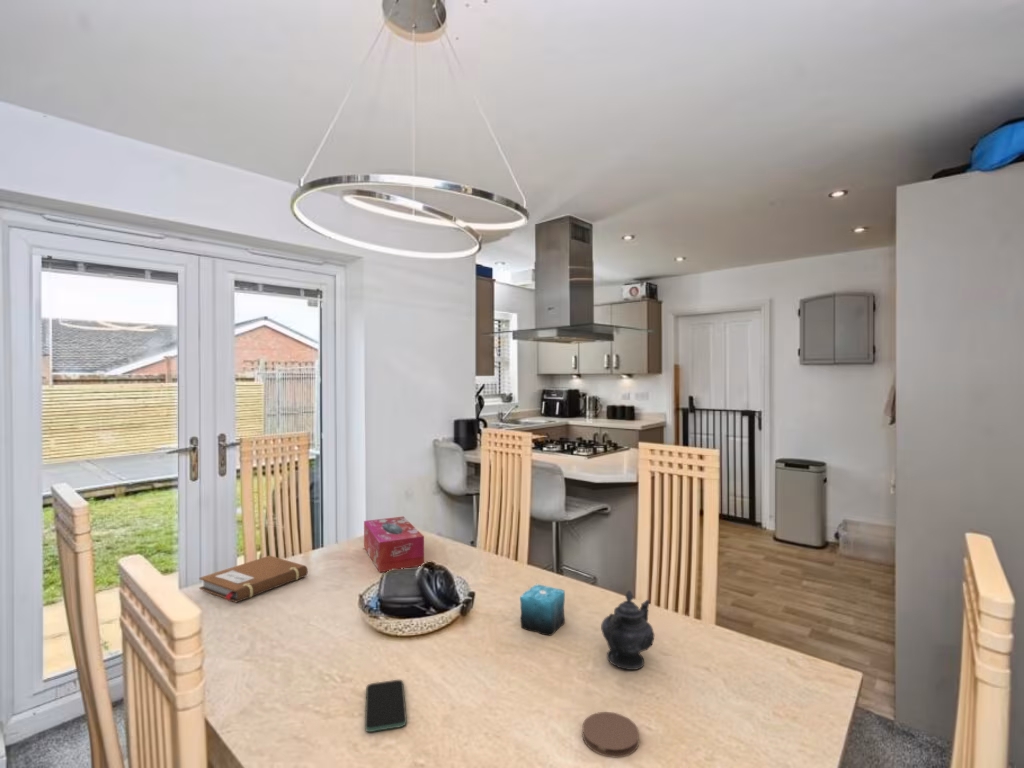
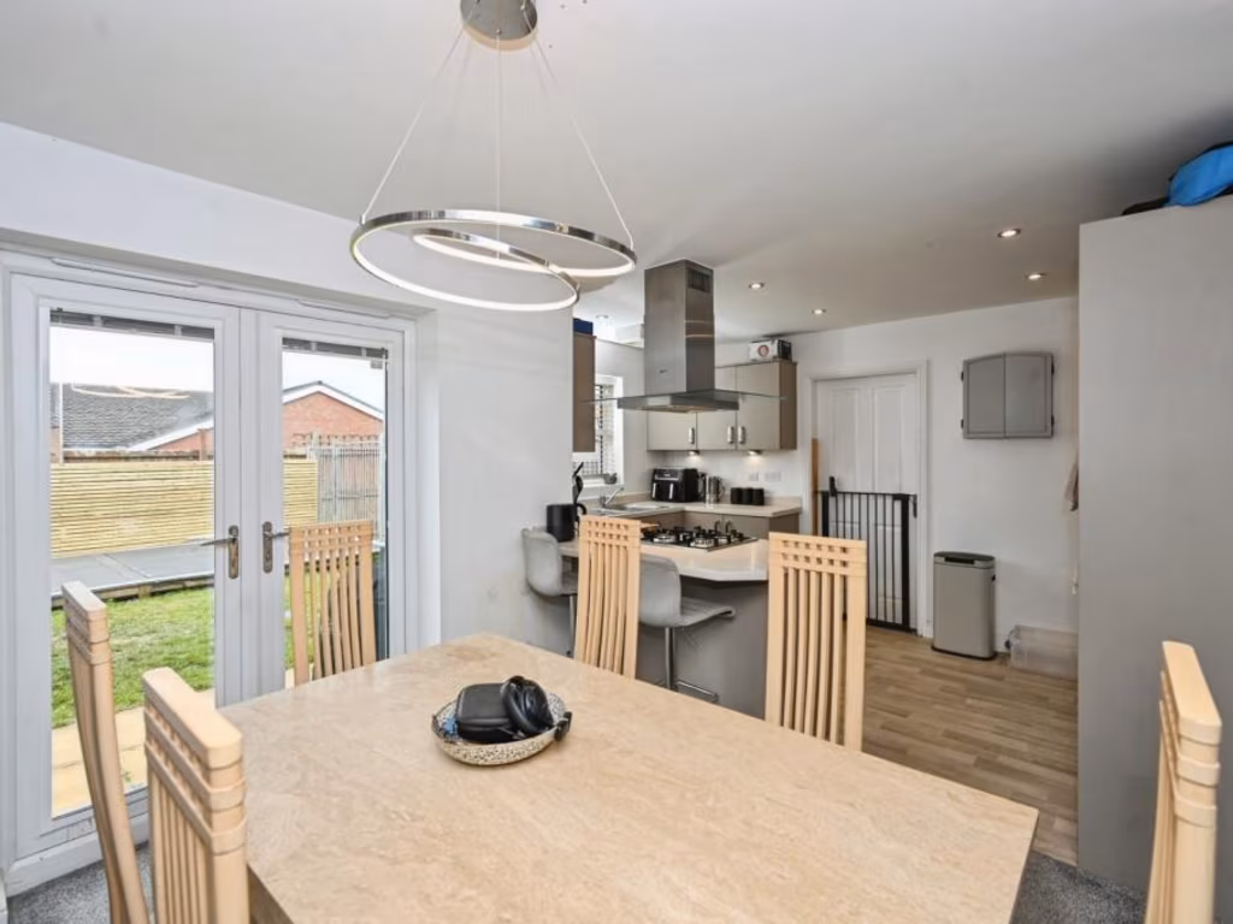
- smartphone [364,679,408,733]
- coaster [581,711,640,759]
- candle [519,584,566,637]
- notebook [198,555,309,603]
- teapot [600,589,656,671]
- tissue box [363,516,425,573]
